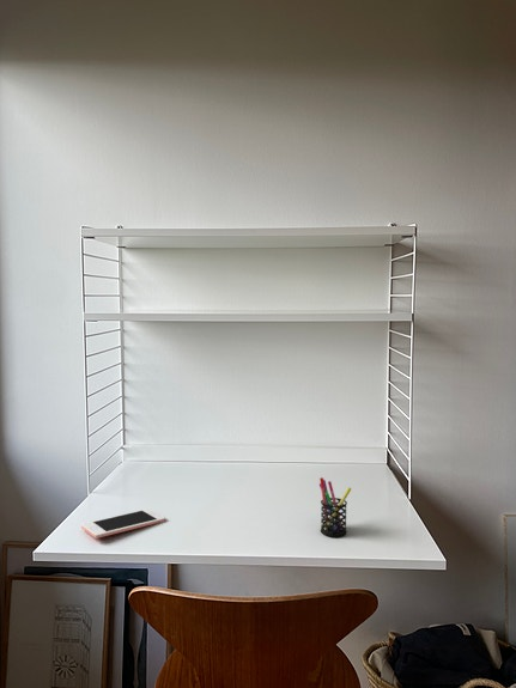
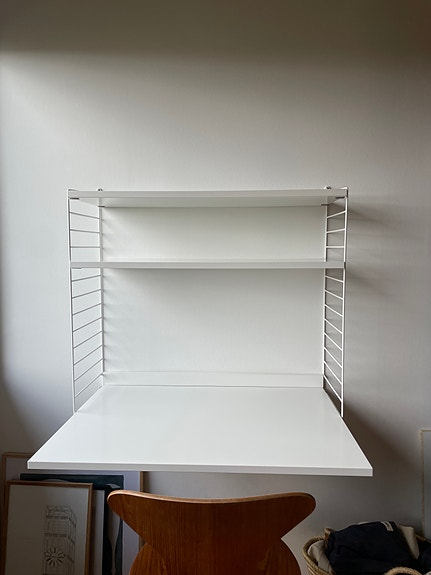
- cell phone [80,507,166,540]
- pen holder [318,476,352,538]
